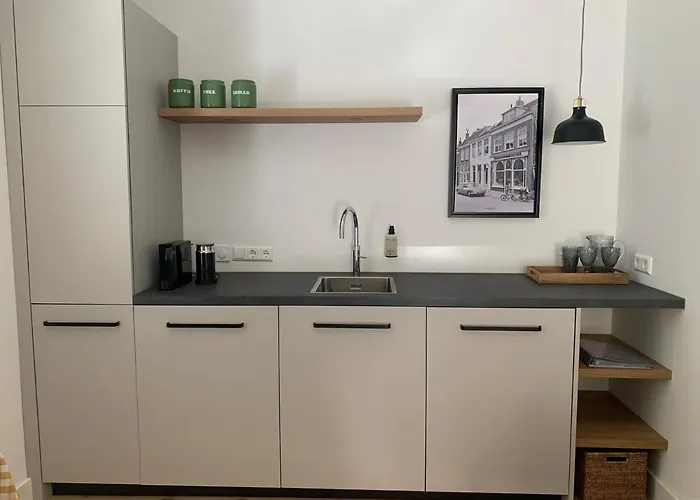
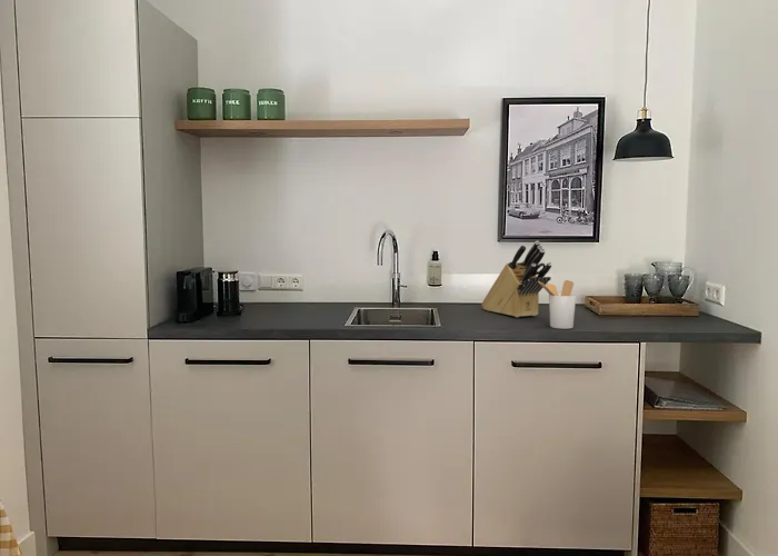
+ knife block [480,240,552,318]
+ utensil holder [538,279,577,330]
